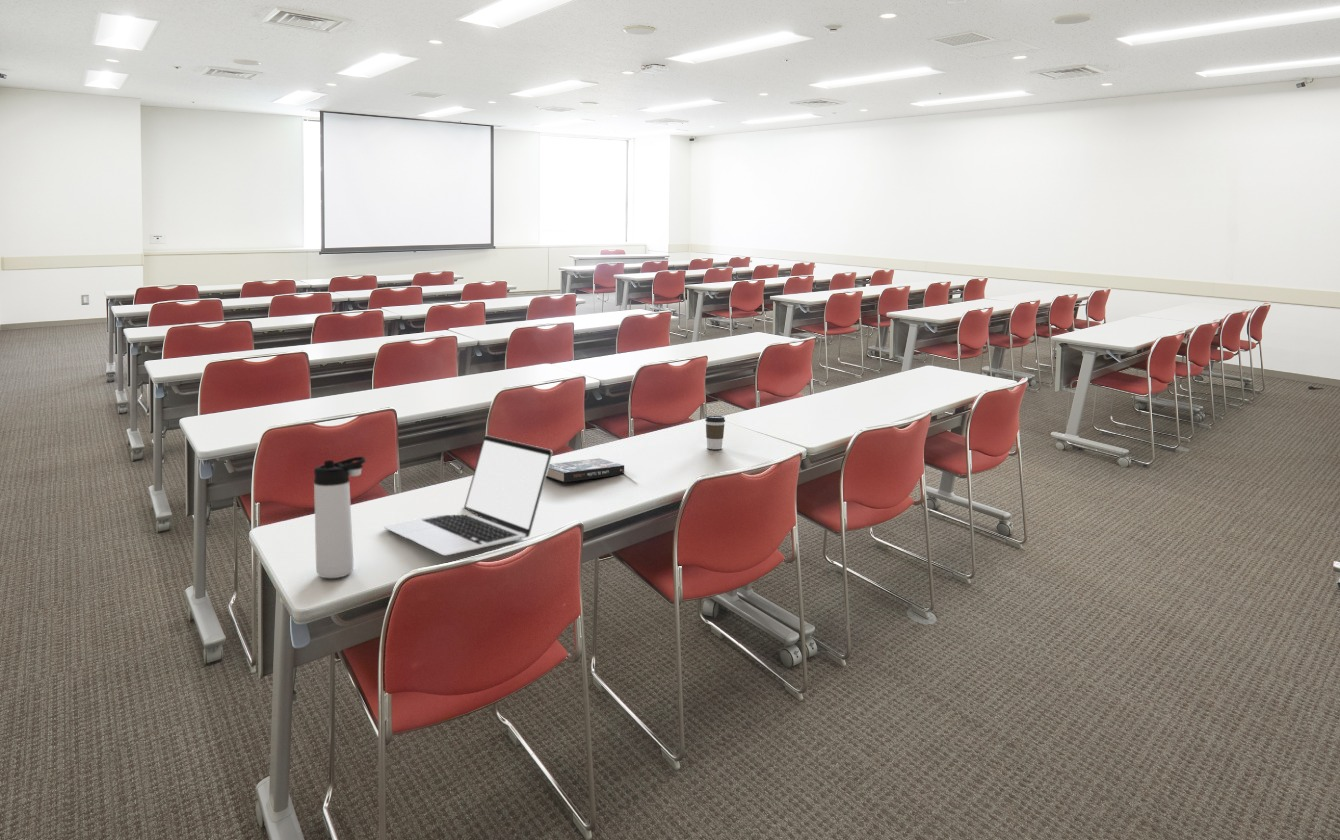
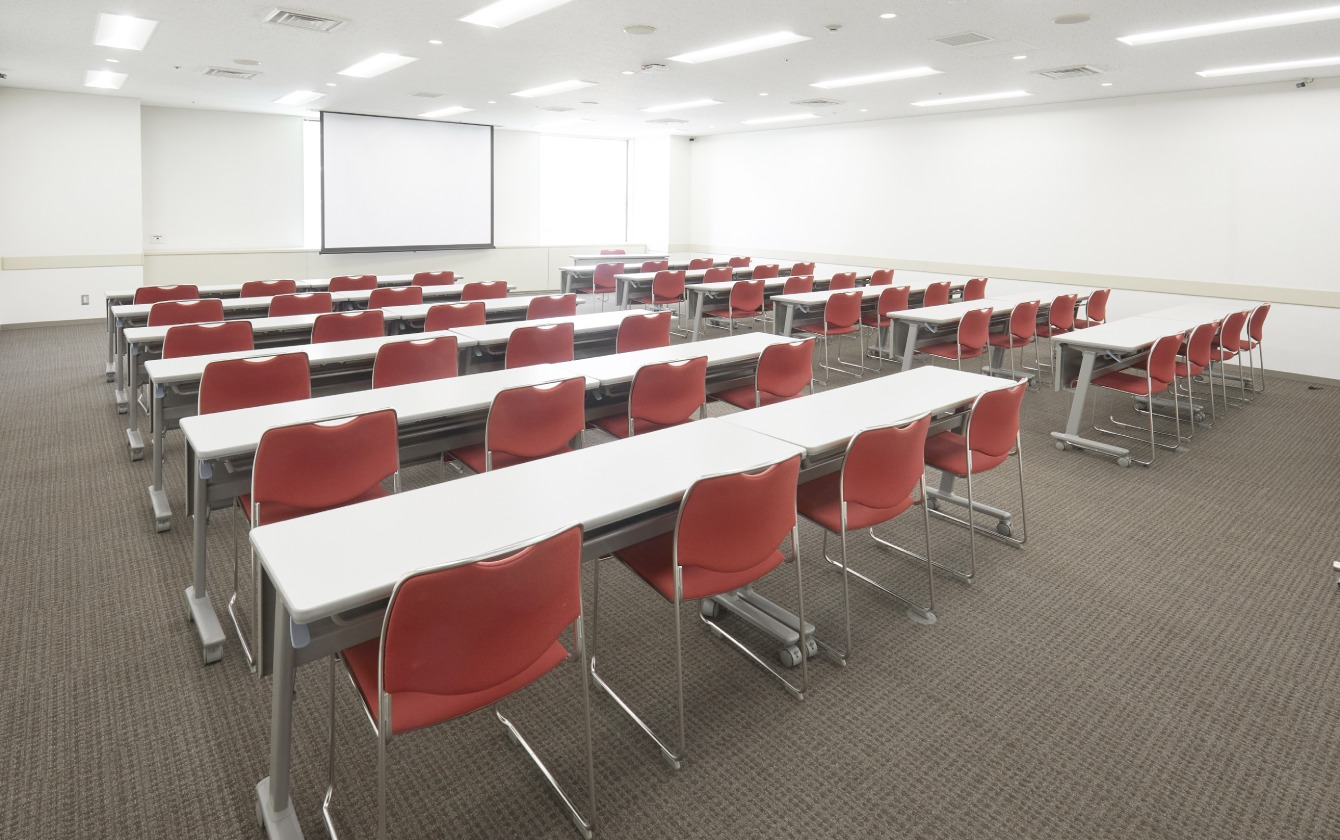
- book [546,458,625,483]
- coffee cup [704,415,726,450]
- laptop [383,434,553,556]
- thermos bottle [313,456,367,579]
